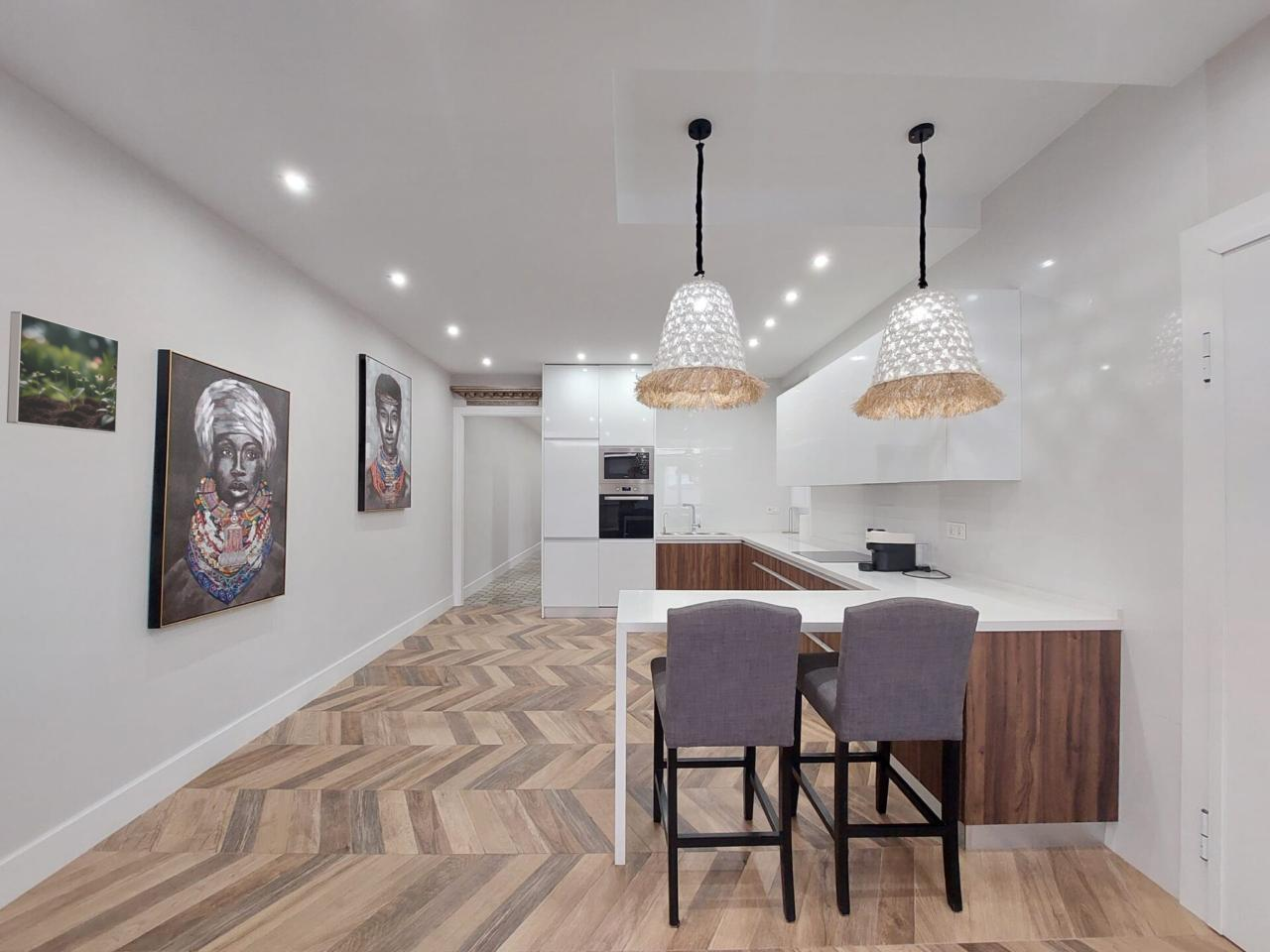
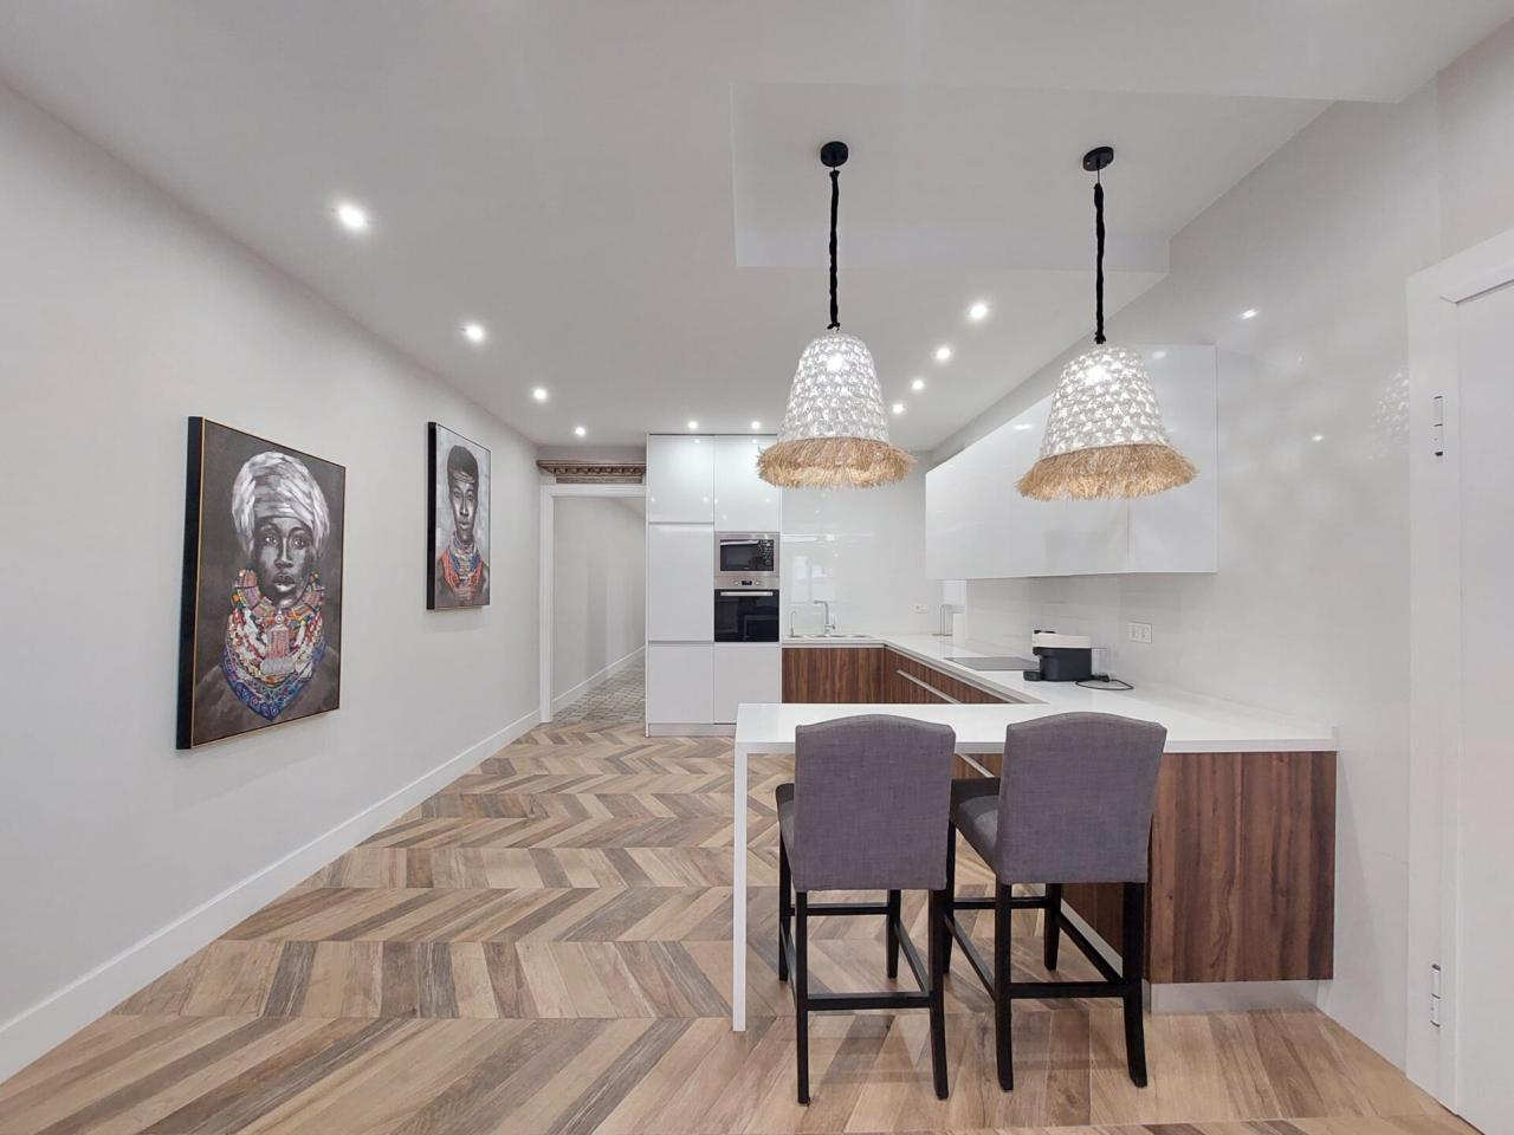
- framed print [6,310,120,434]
